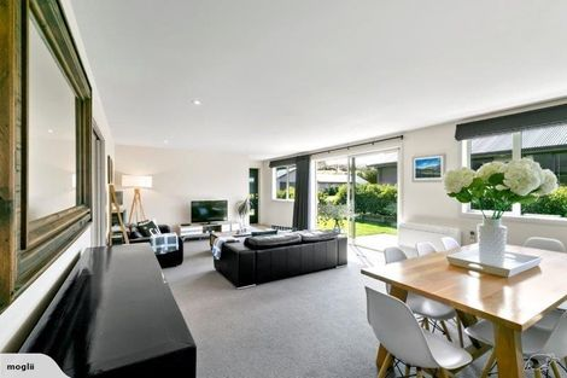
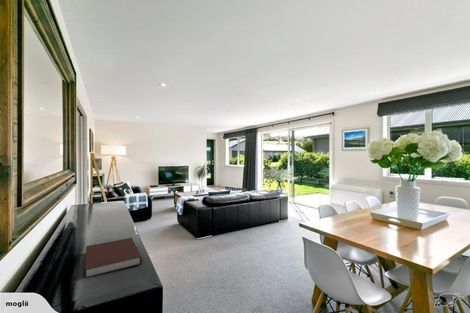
+ notebook [84,237,143,279]
